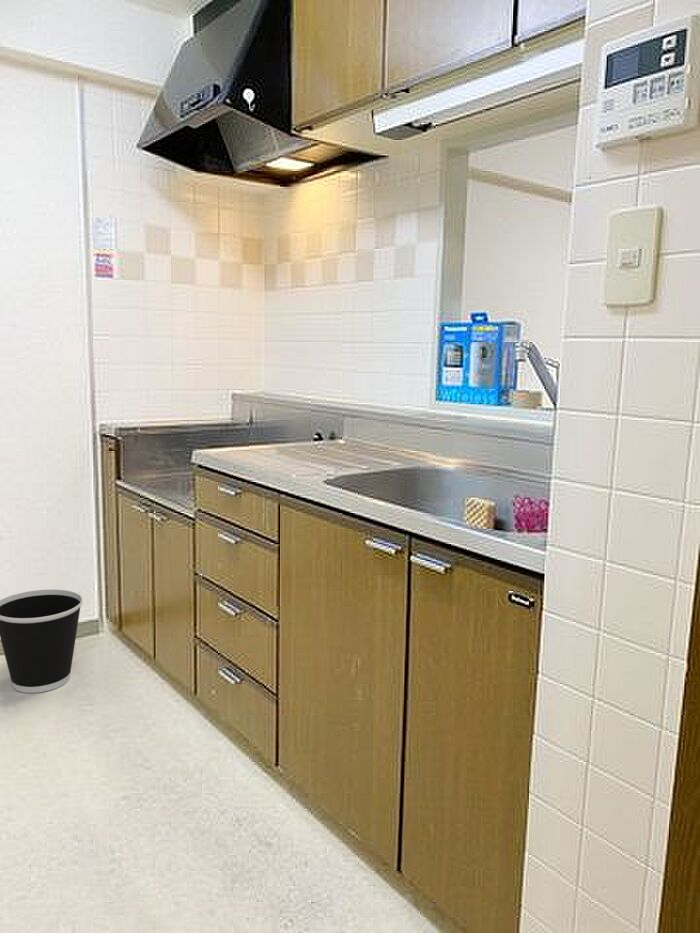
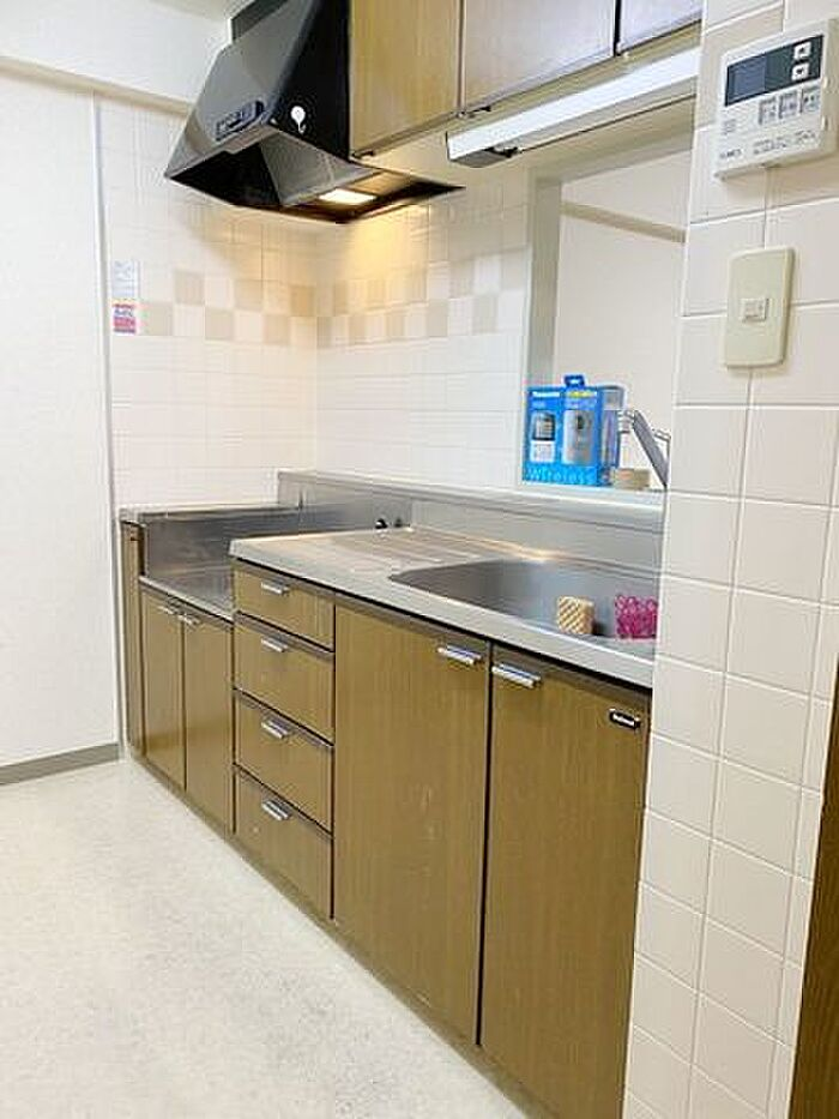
- wastebasket [0,588,84,694]
